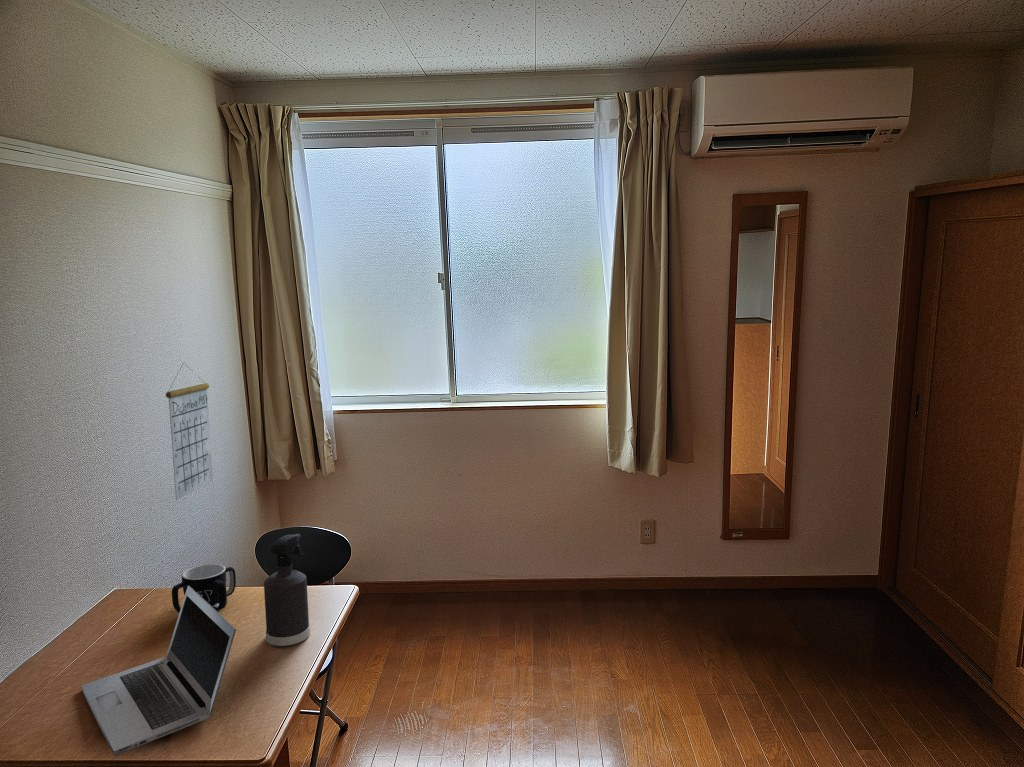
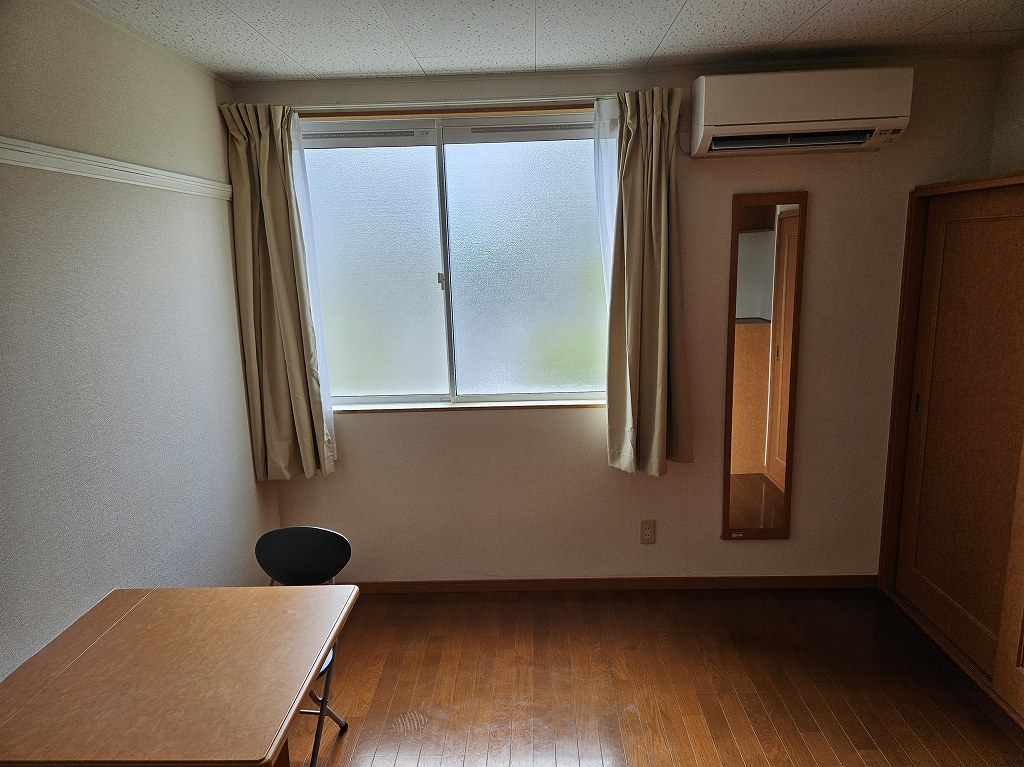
- calendar [165,362,214,501]
- laptop [80,586,237,757]
- mug [171,563,237,614]
- spray bottle [263,533,311,647]
